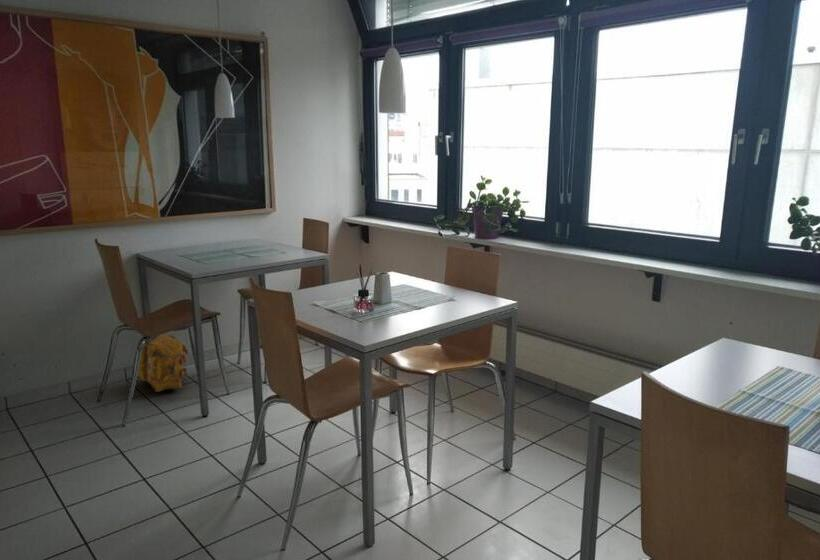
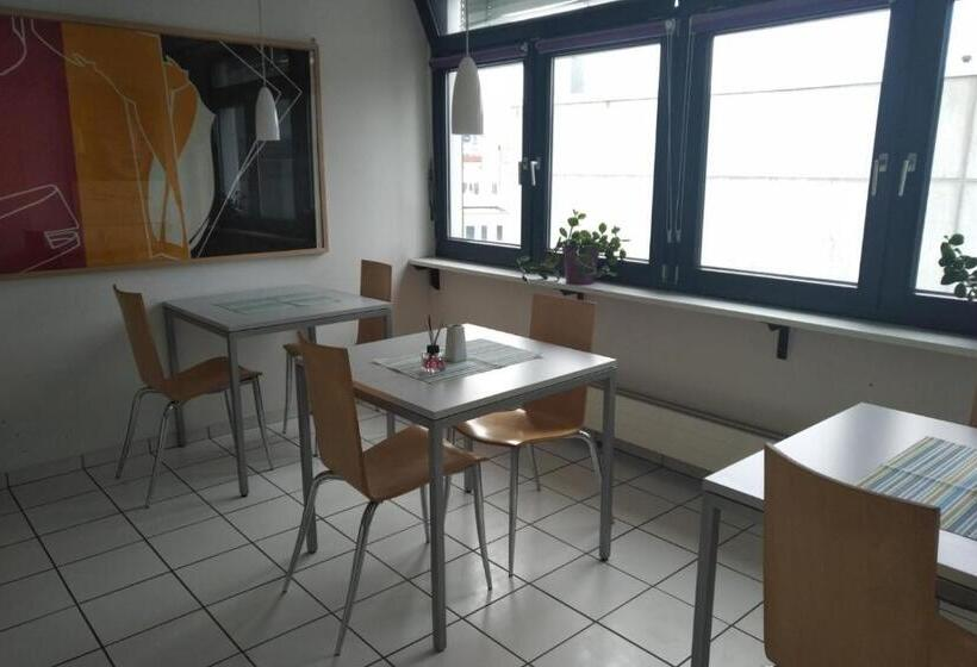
- backpack [133,333,189,393]
